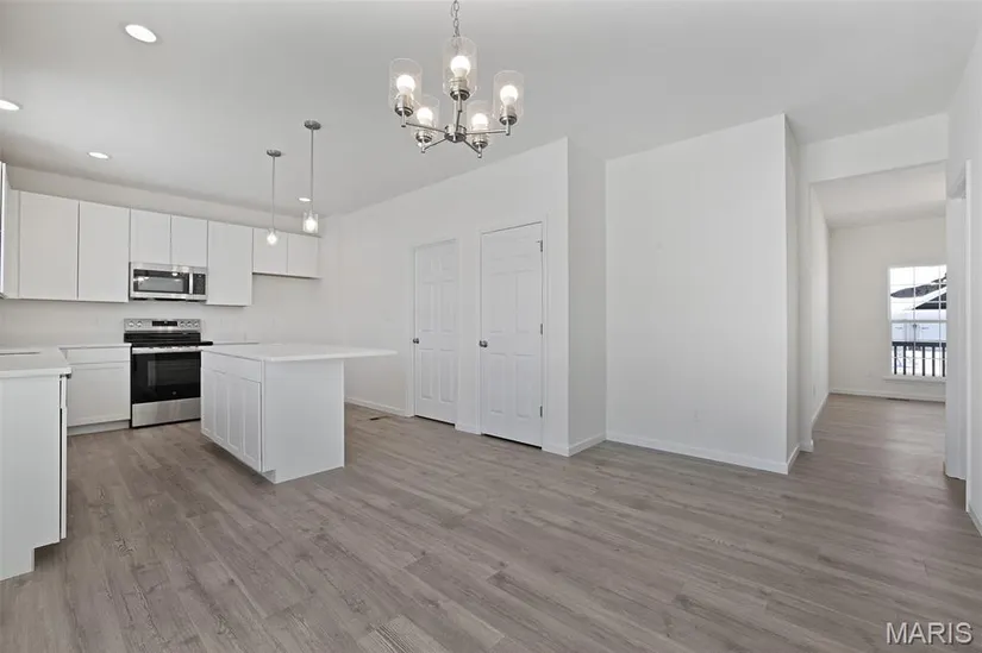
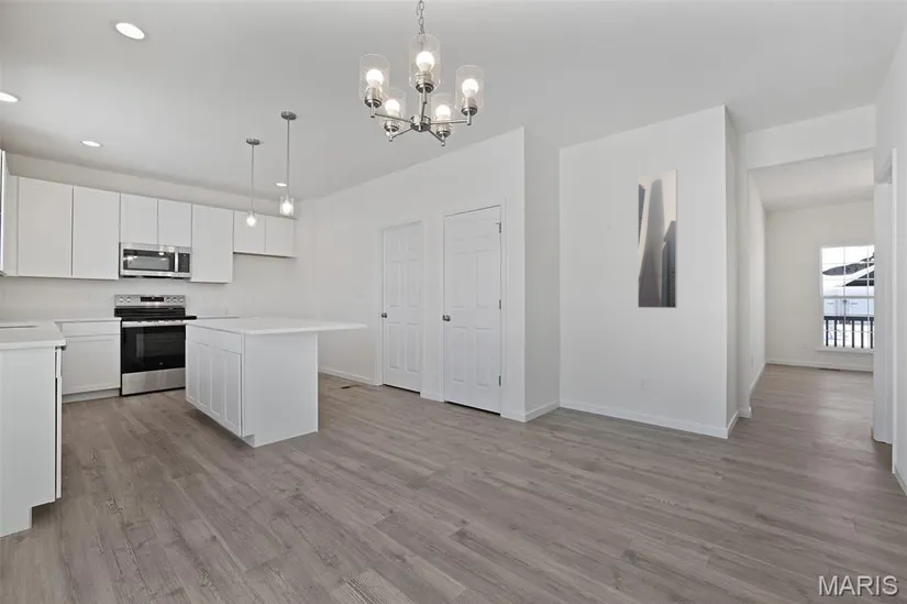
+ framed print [637,168,678,309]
